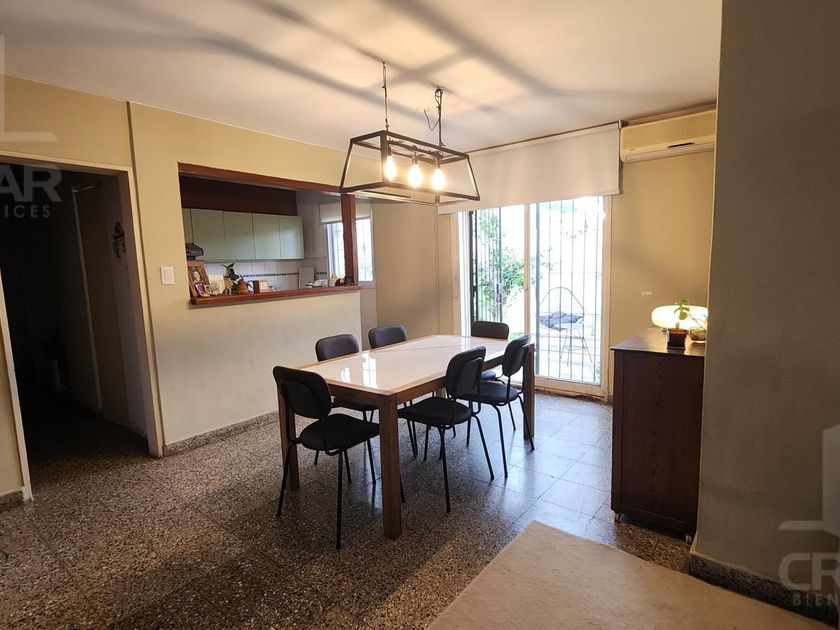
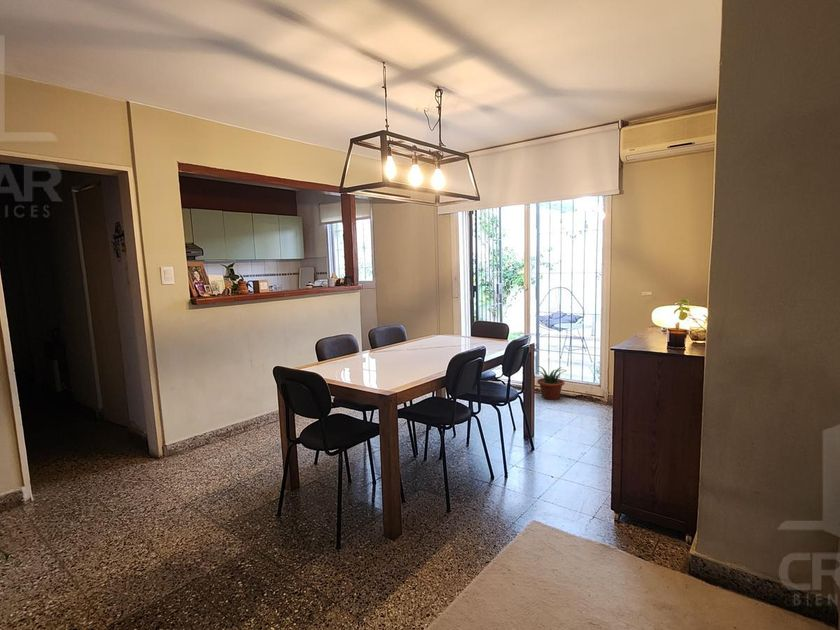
+ potted plant [536,365,568,401]
